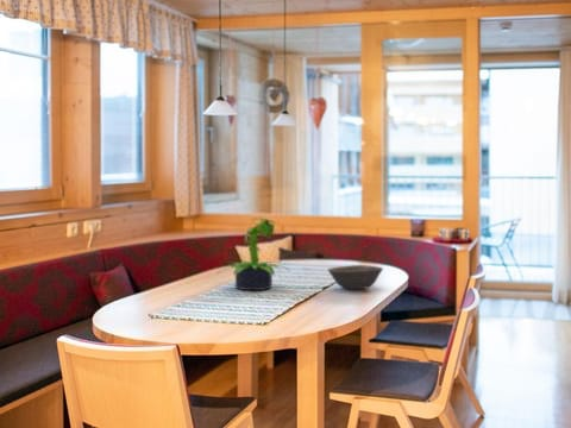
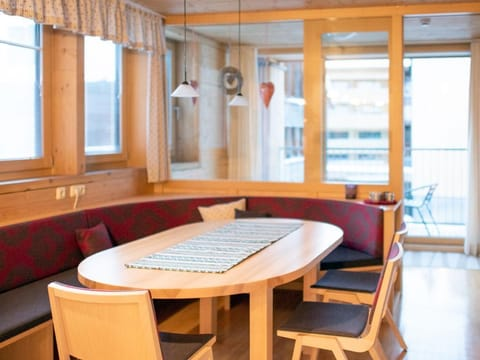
- bowl [327,264,384,290]
- potted plant [215,216,290,291]
